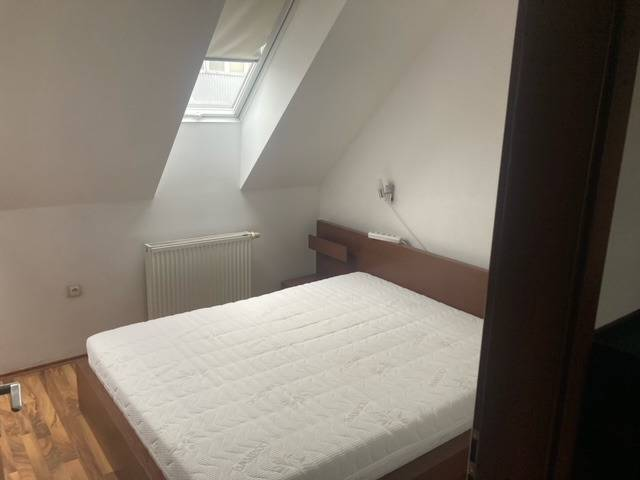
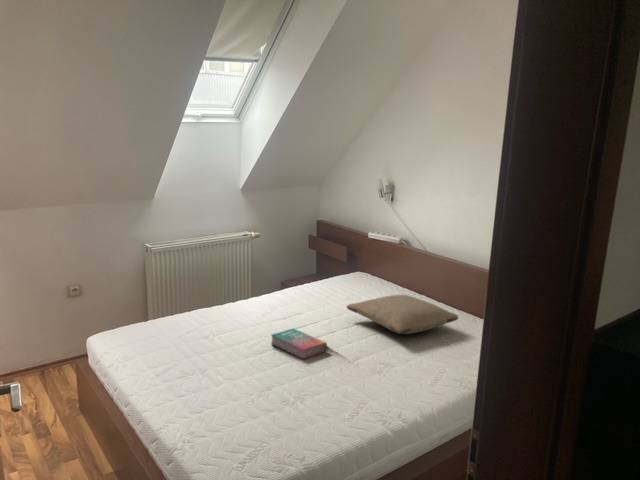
+ pillow [346,294,460,335]
+ book [270,327,328,361]
